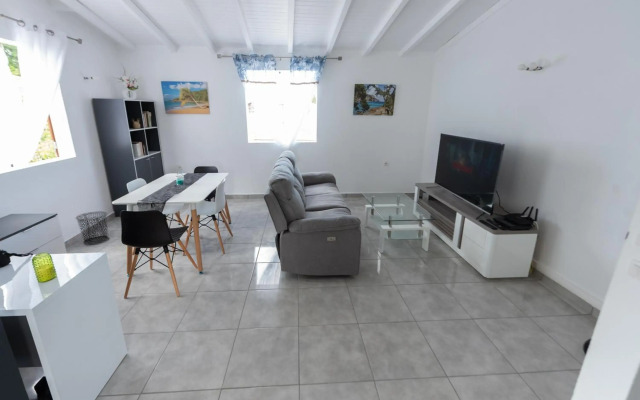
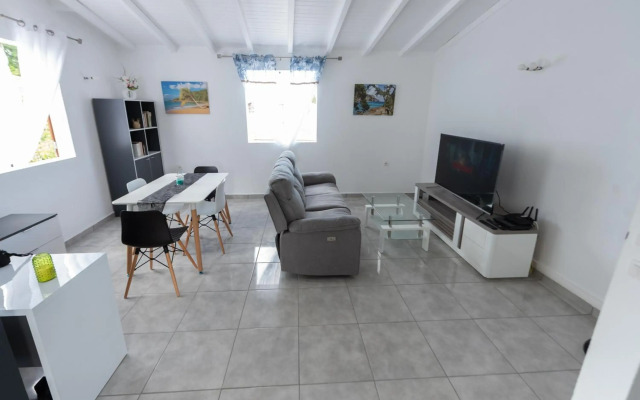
- waste bin [75,211,110,245]
